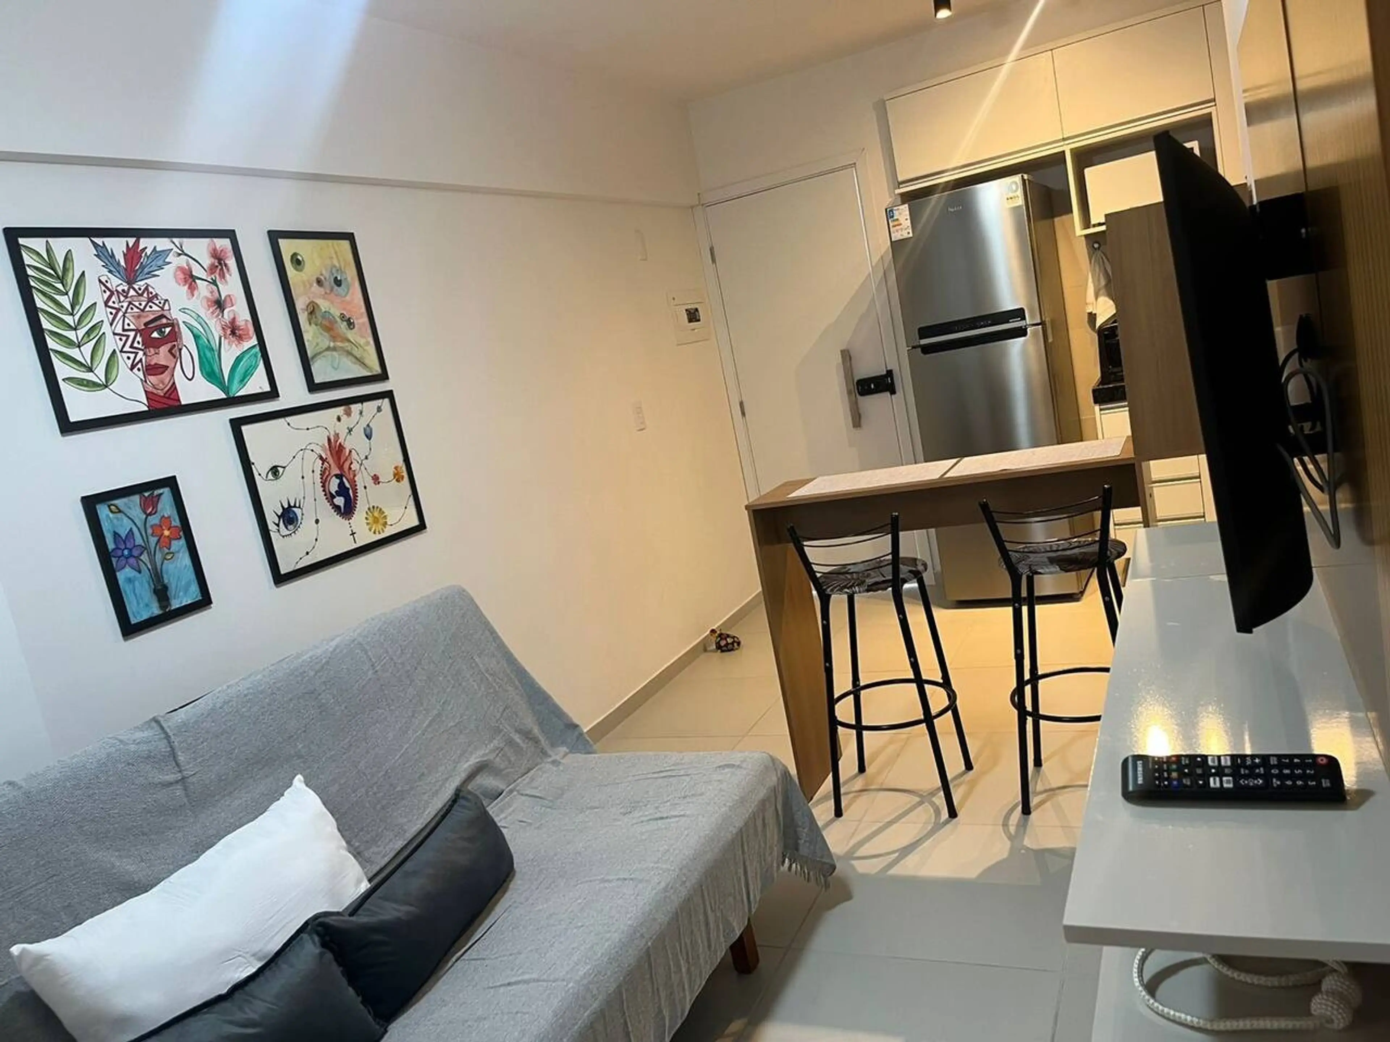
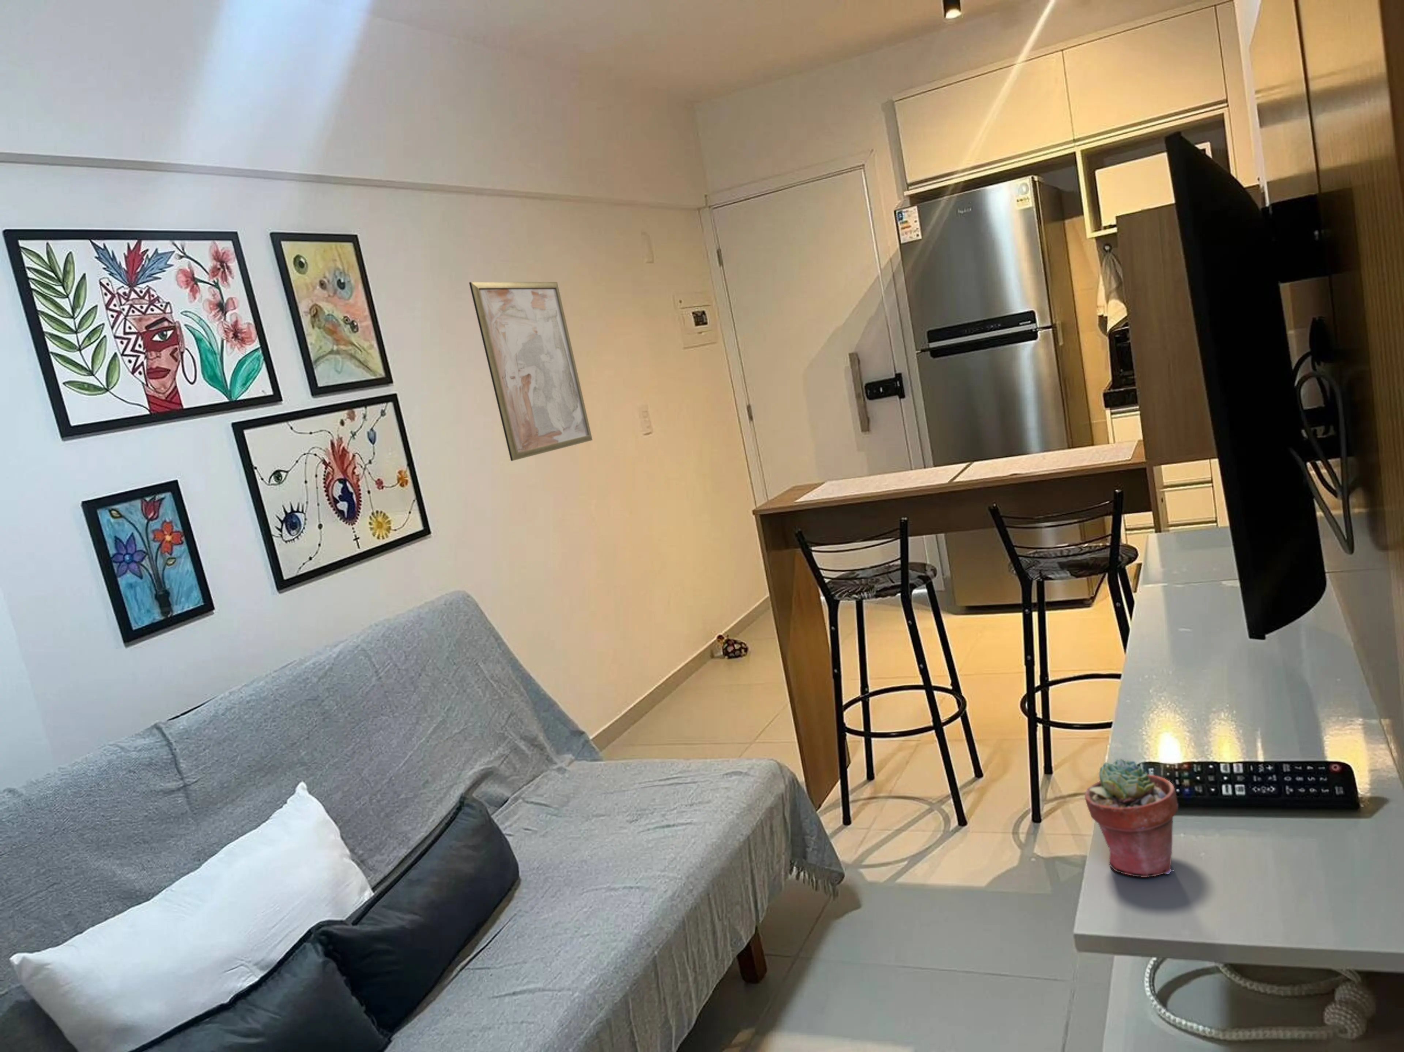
+ potted succulent [1085,758,1178,877]
+ wall art [469,282,593,461]
